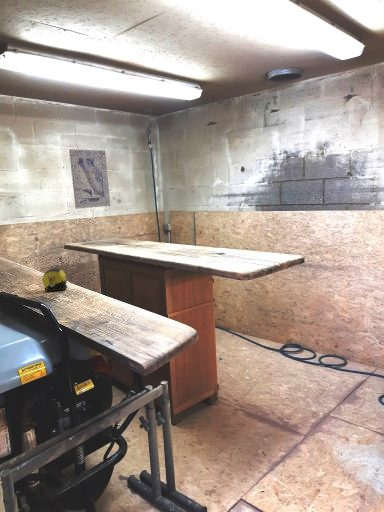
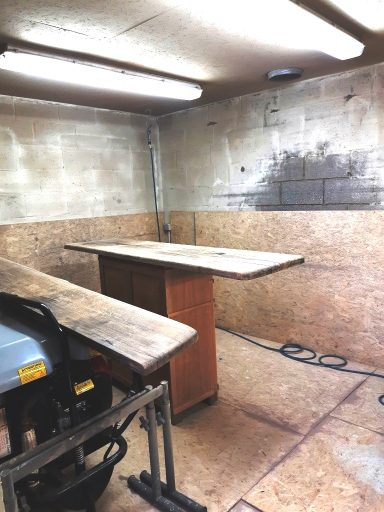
- wall art [68,148,111,210]
- tape measure [41,267,69,292]
